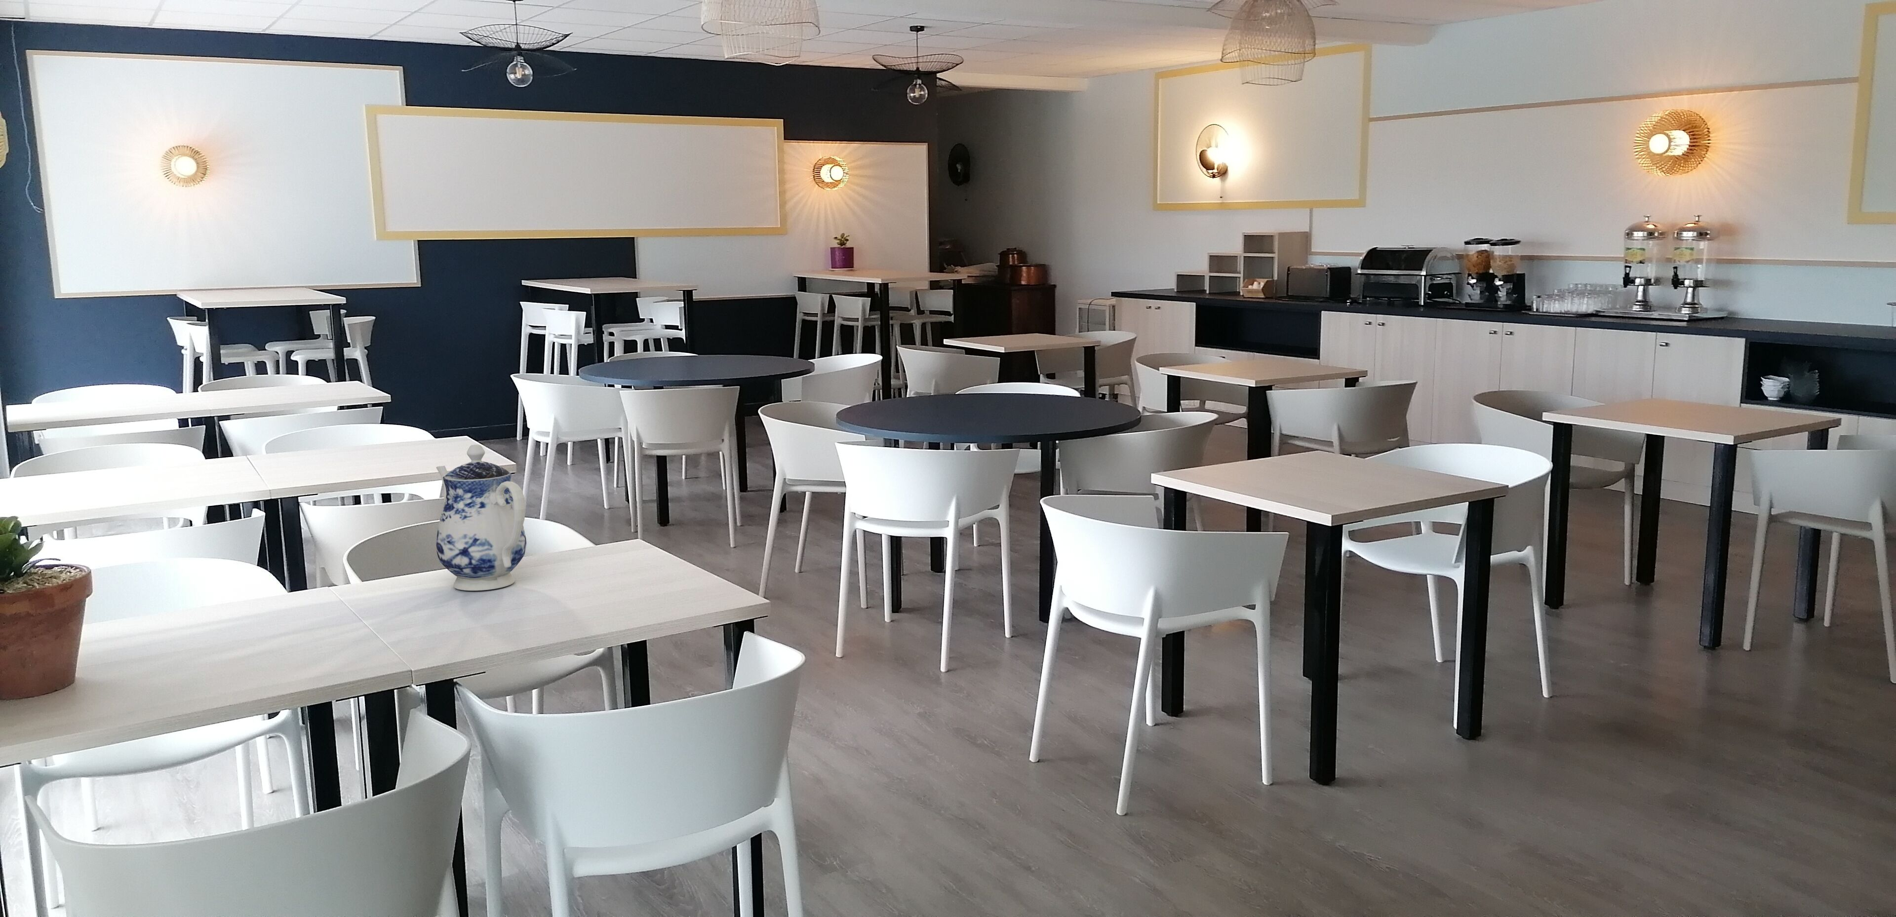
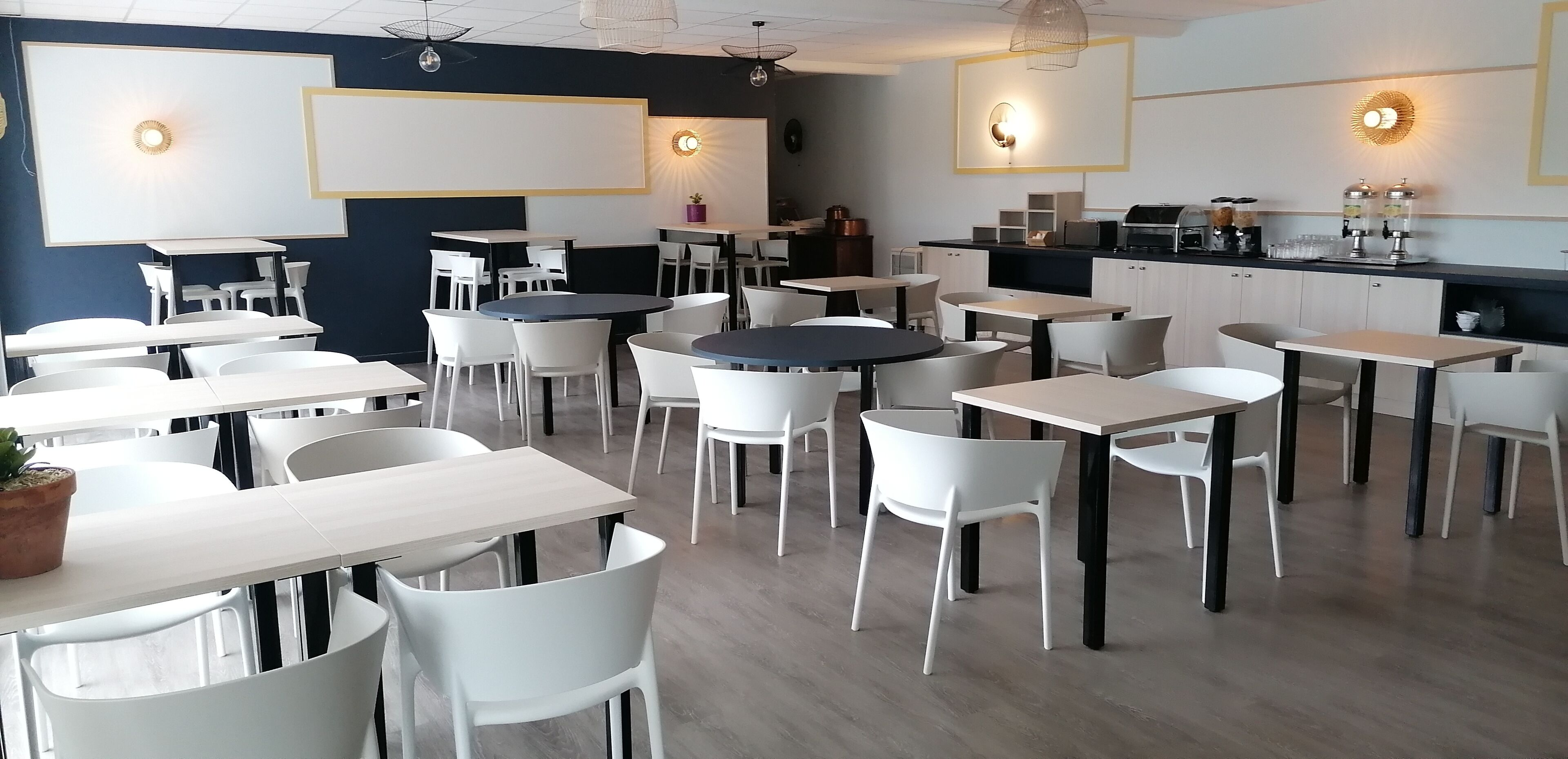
- teapot [437,445,527,591]
